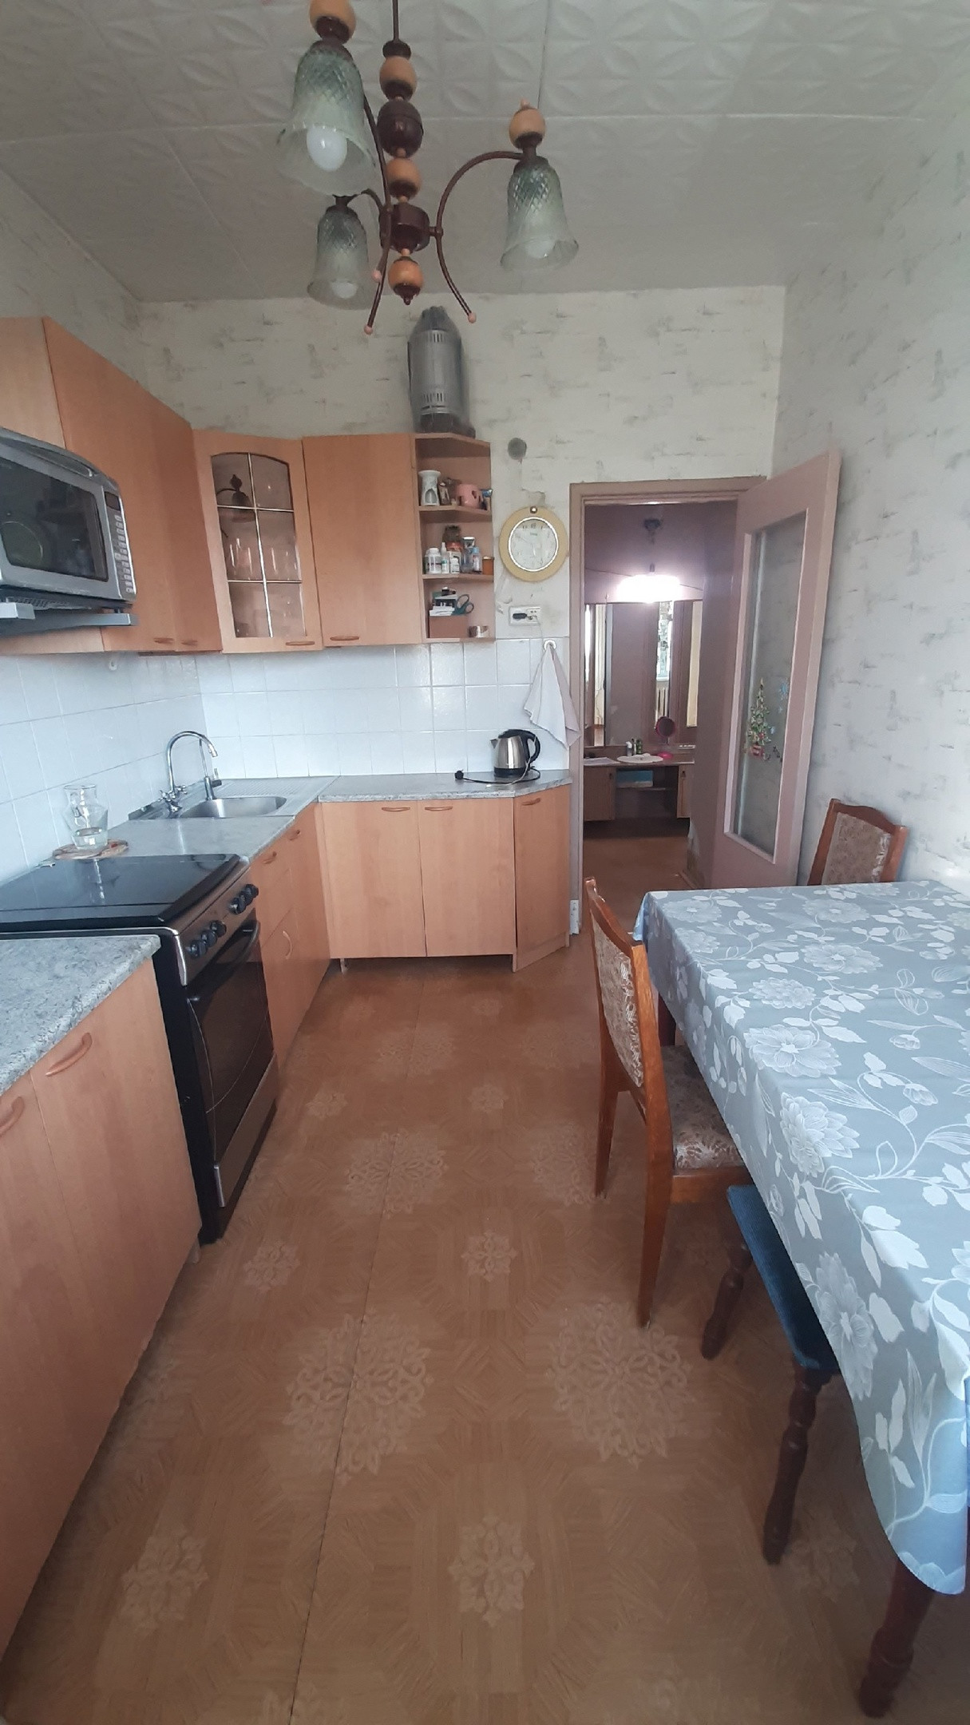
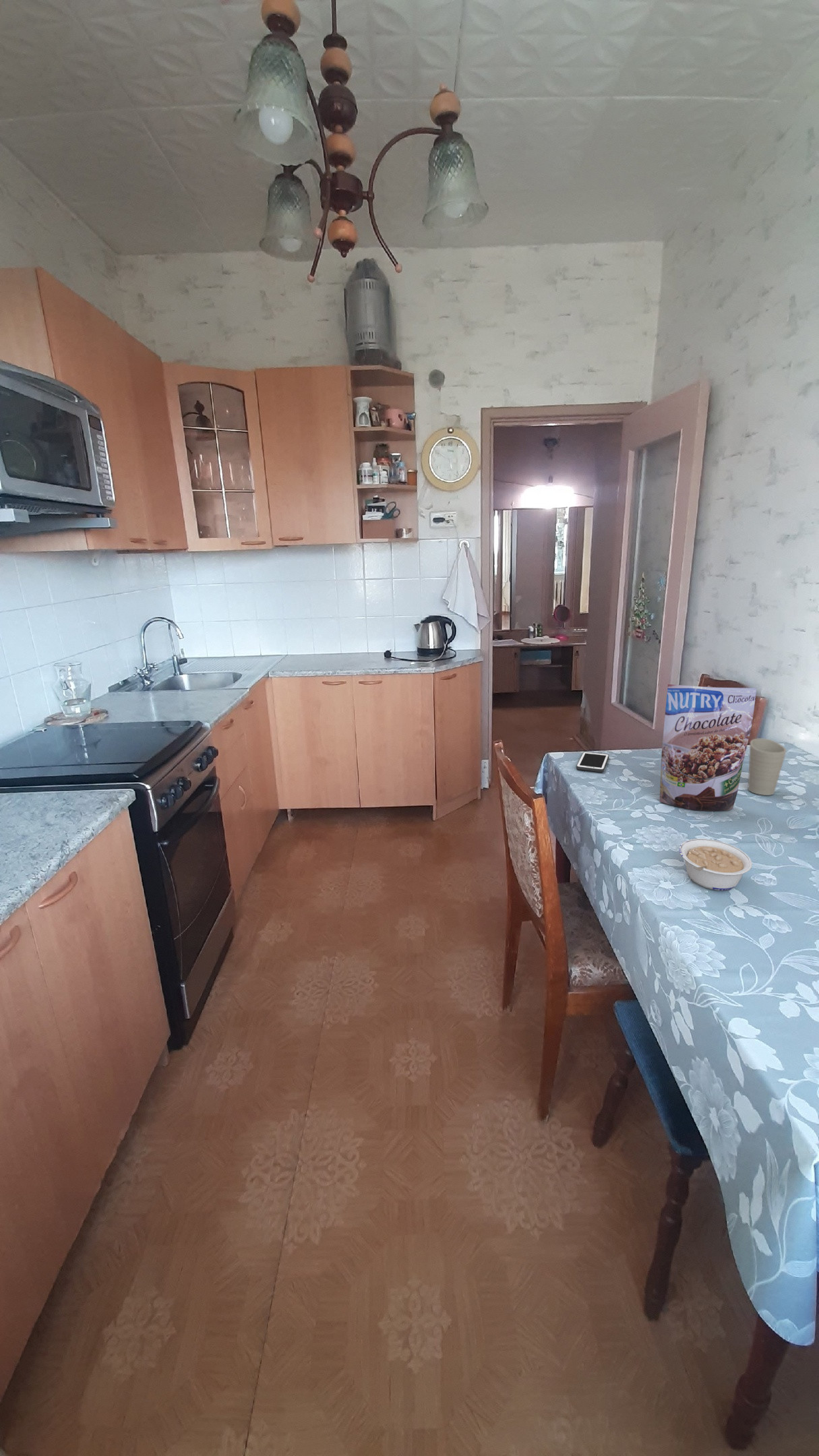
+ cell phone [576,751,609,772]
+ cup [748,737,787,796]
+ granola pouch [659,684,757,812]
+ legume [678,838,753,891]
